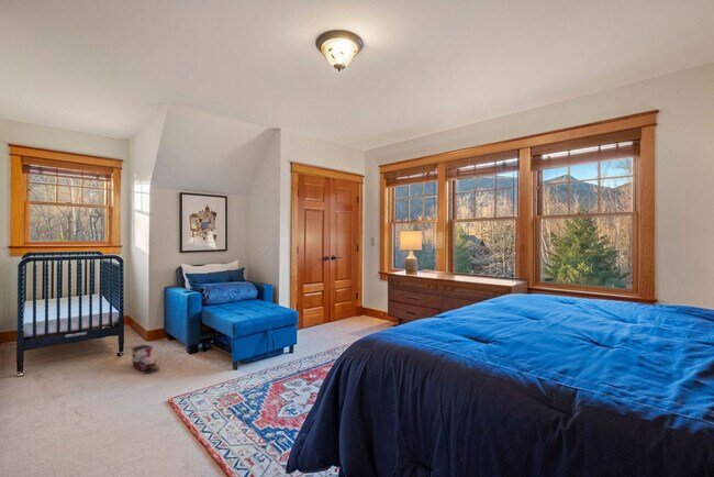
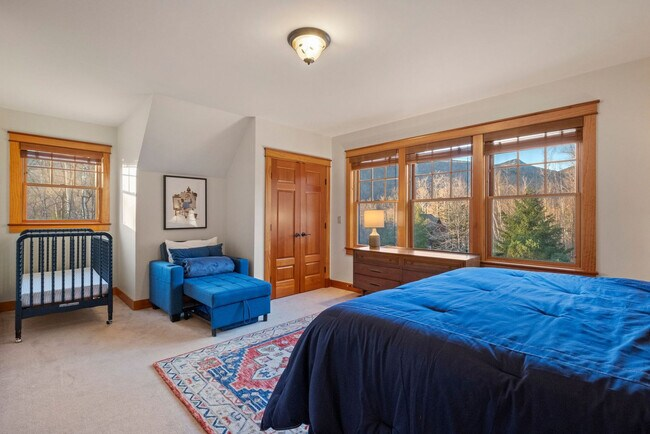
- toy train [130,344,160,374]
